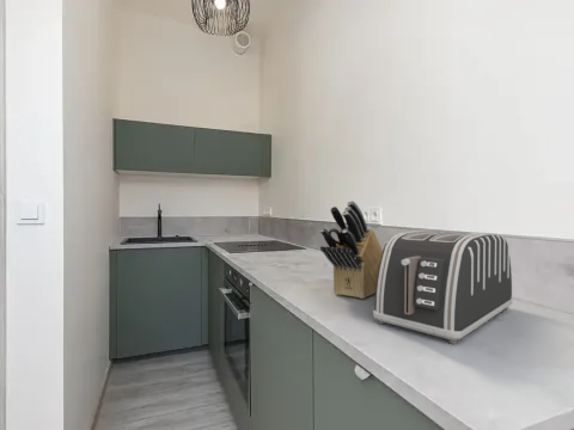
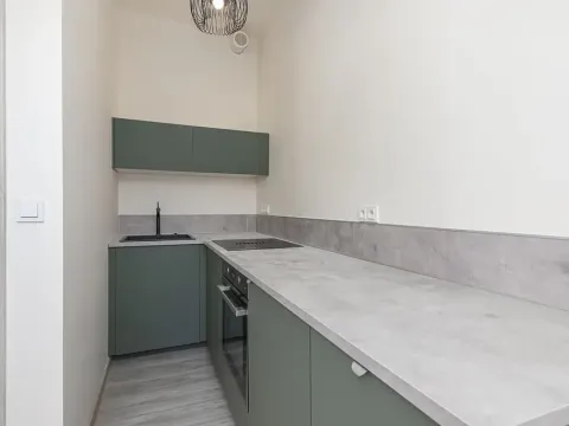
- toaster [372,229,514,345]
- knife block [319,199,383,300]
